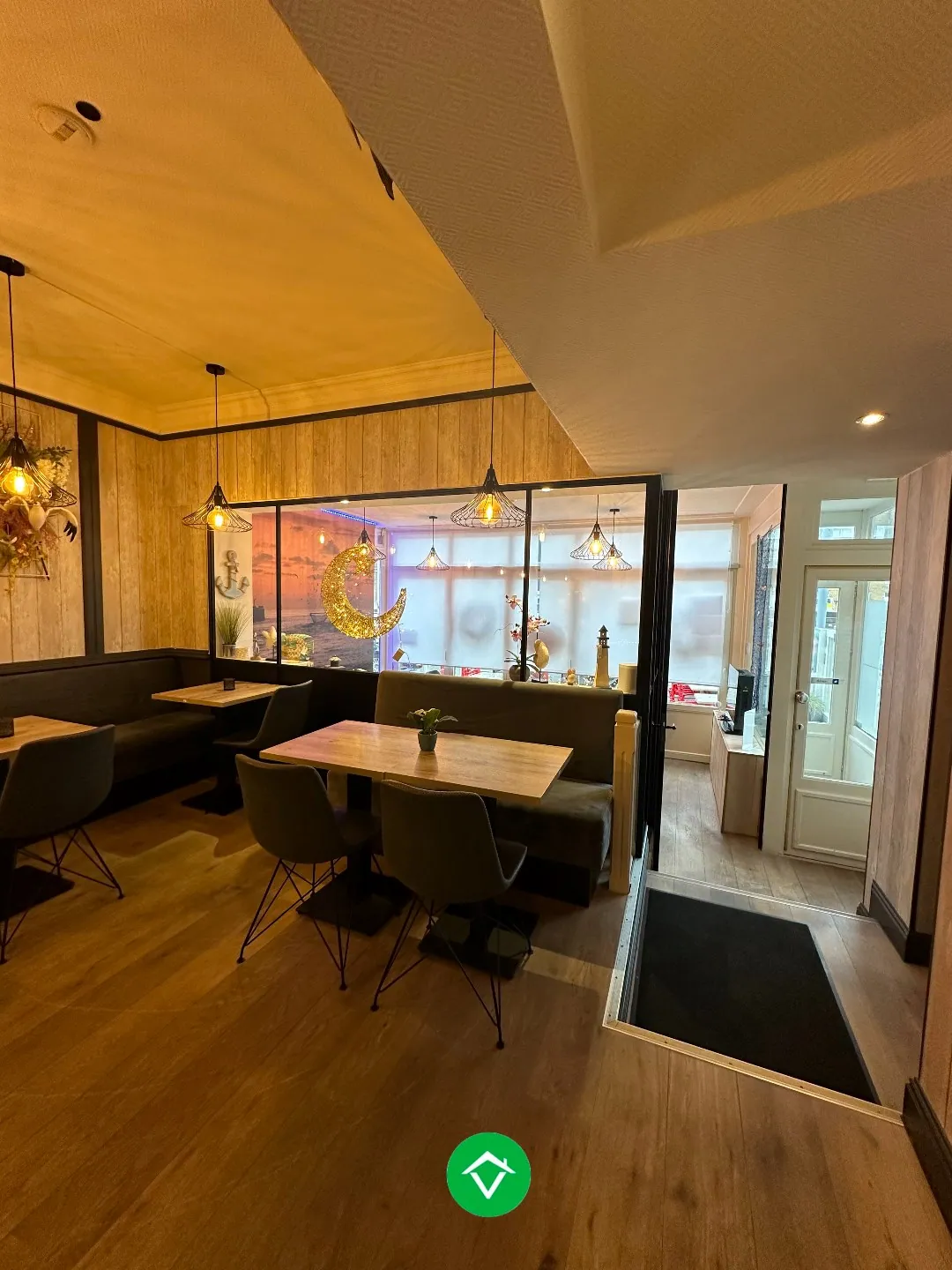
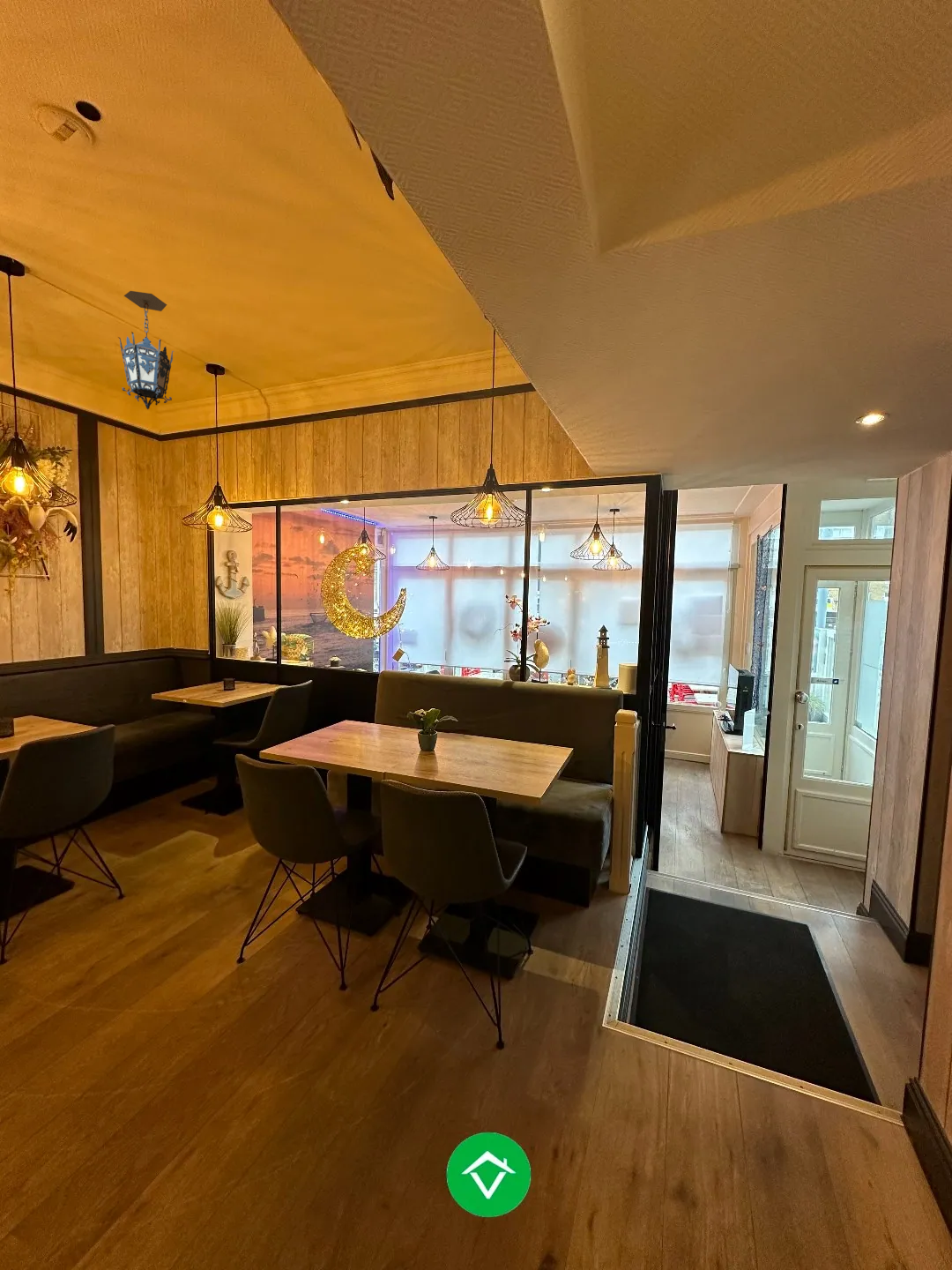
+ hanging lantern [117,290,175,411]
